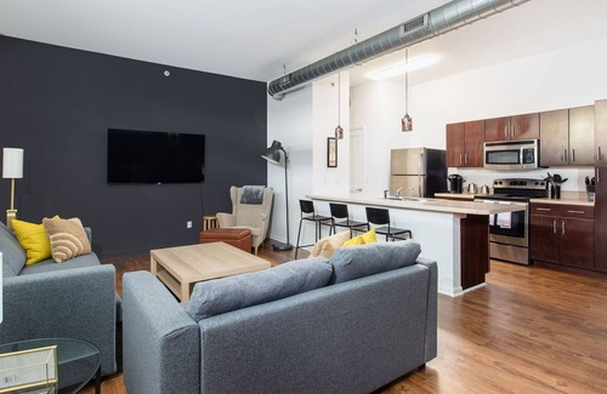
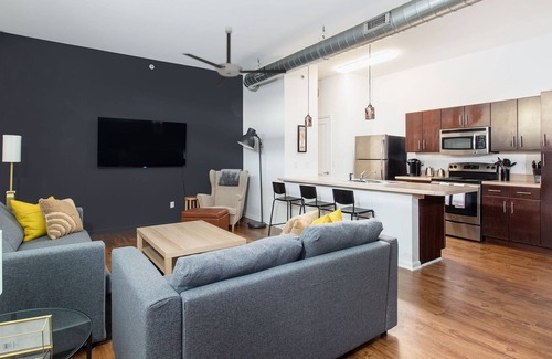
+ ceiling fan [180,25,287,89]
